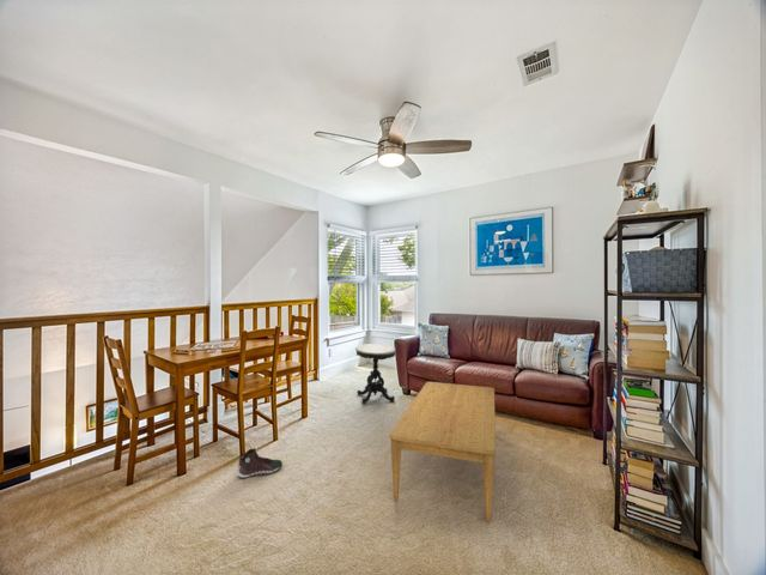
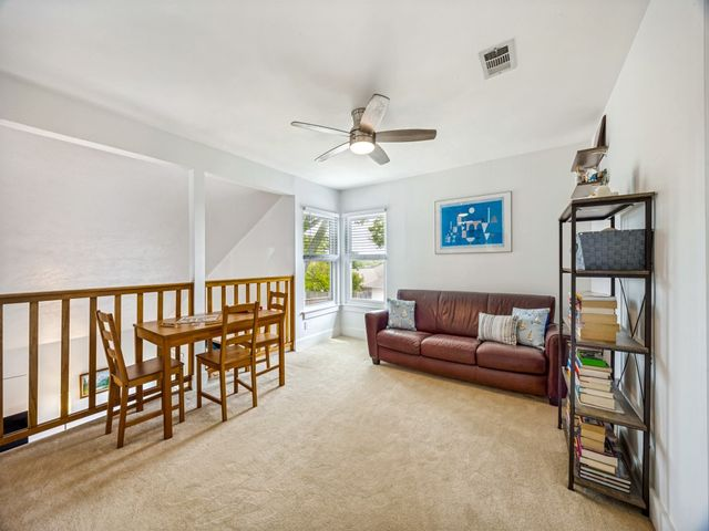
- side table [354,343,396,405]
- coffee table [389,381,497,523]
- sneaker [236,447,284,479]
